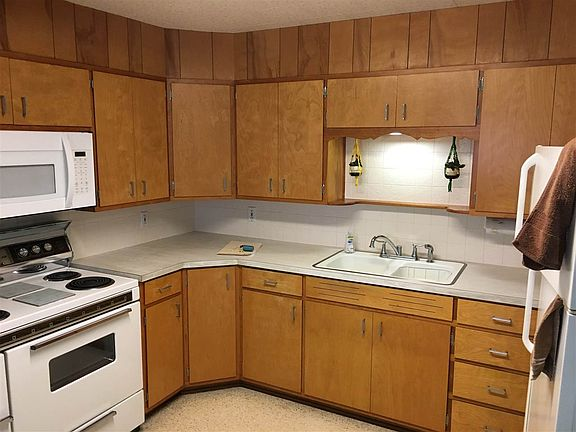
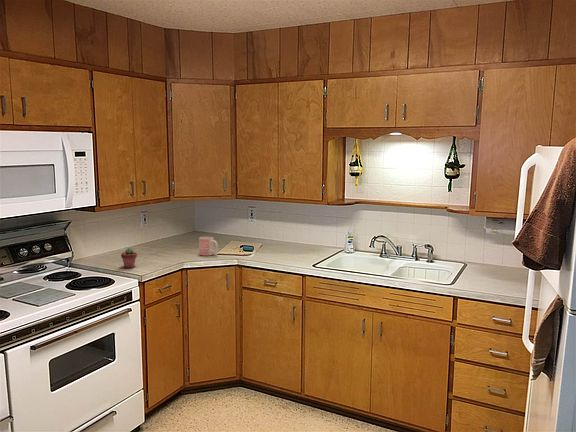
+ mug [198,236,219,256]
+ potted succulent [120,247,138,269]
